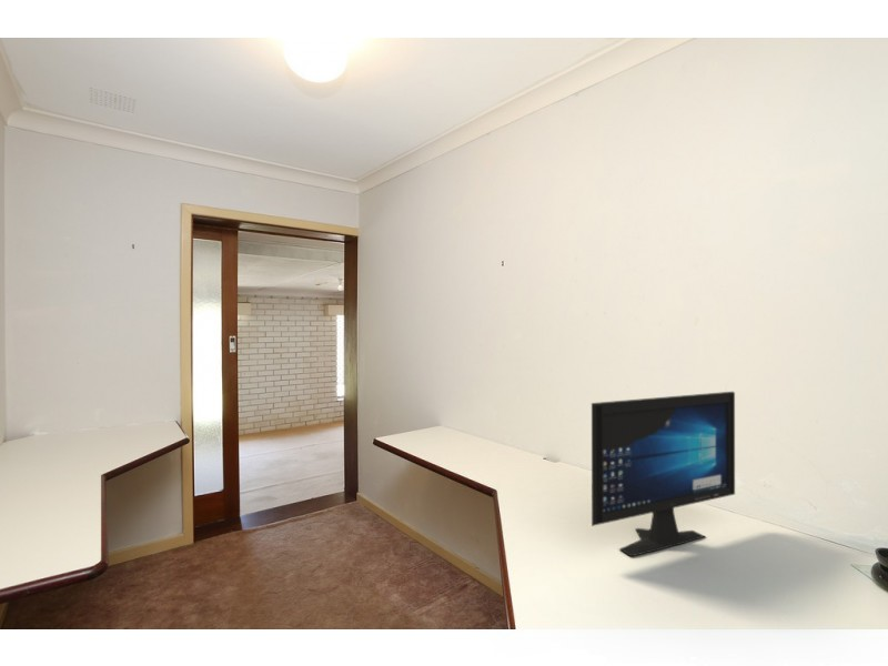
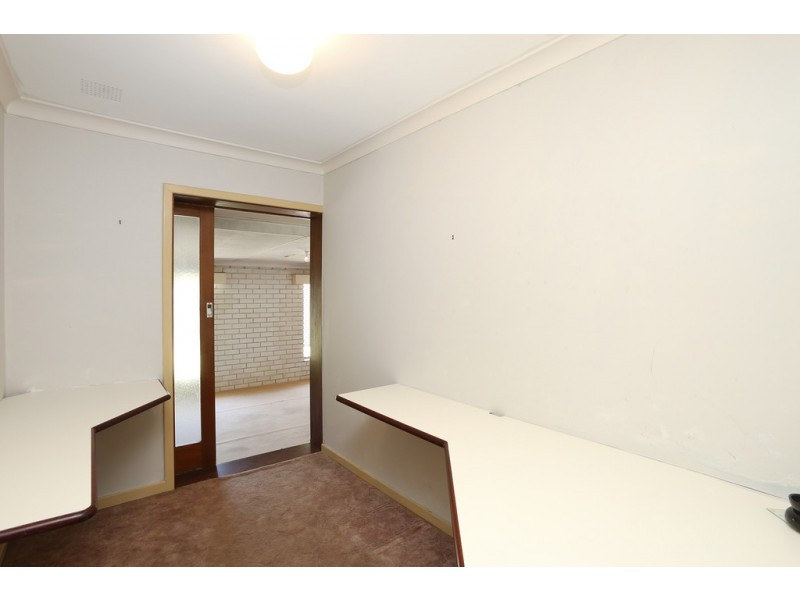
- computer monitor [591,391,736,557]
